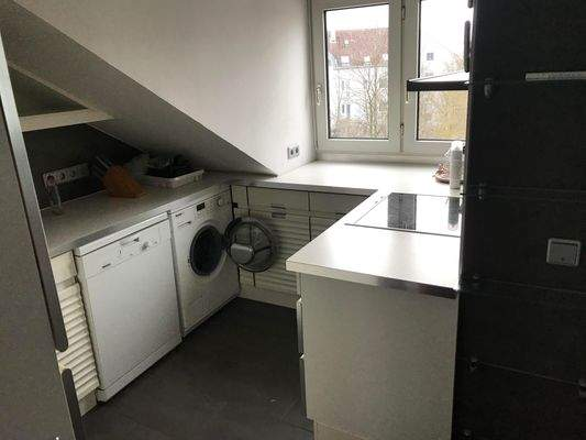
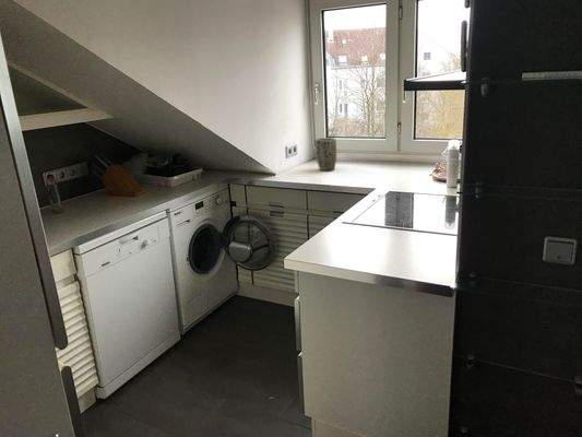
+ plant pot [314,137,337,172]
